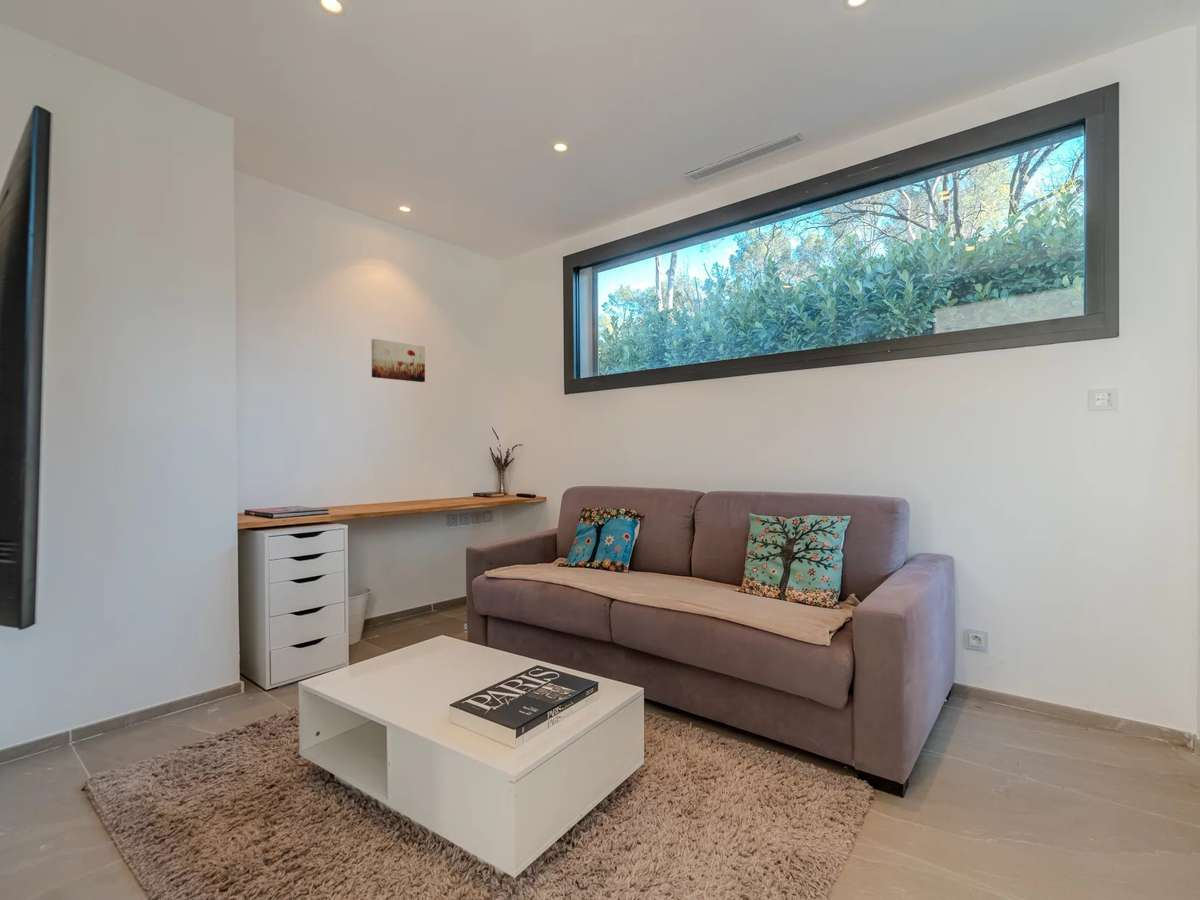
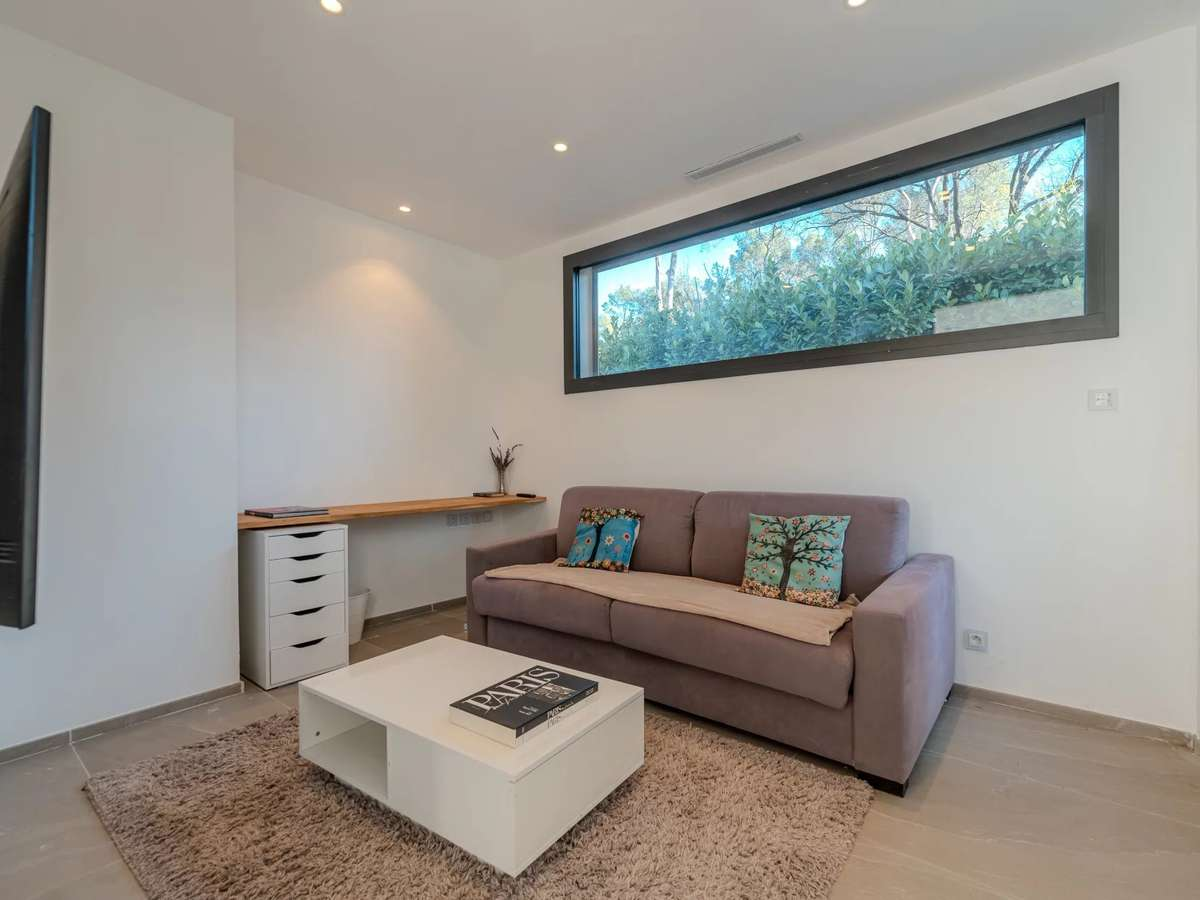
- wall art [370,338,426,383]
